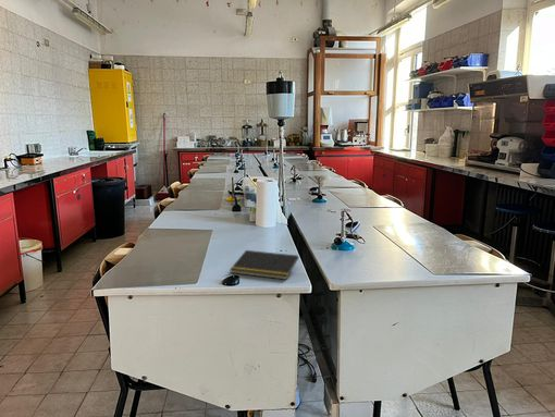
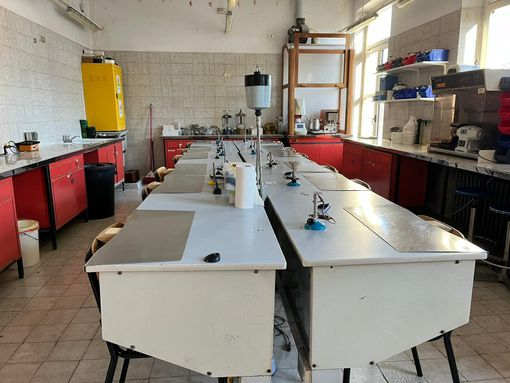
- notepad [229,249,299,281]
